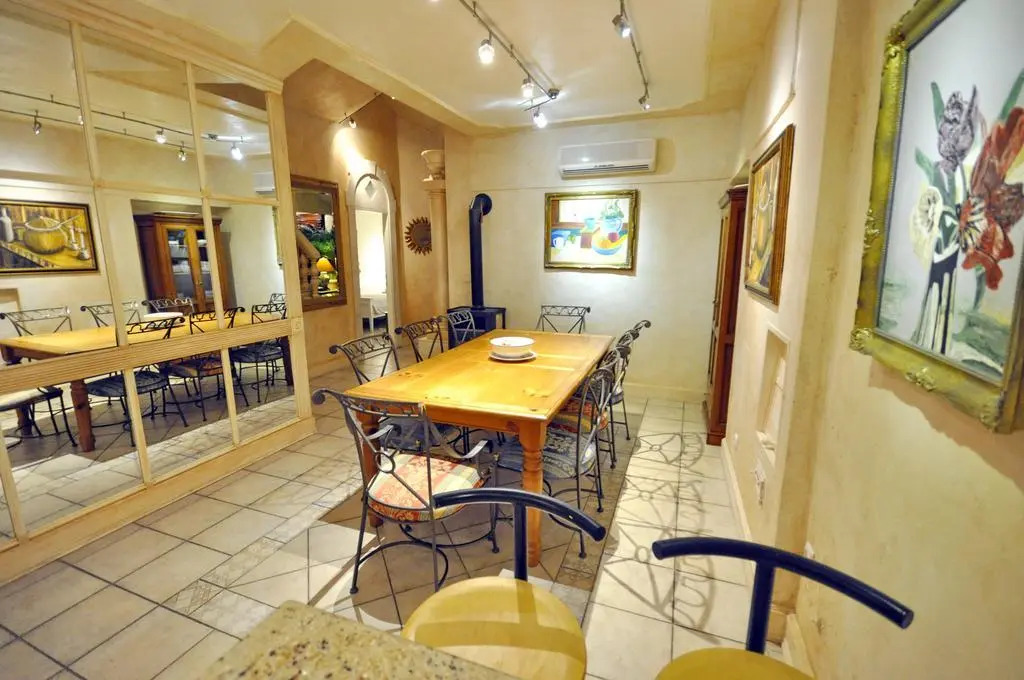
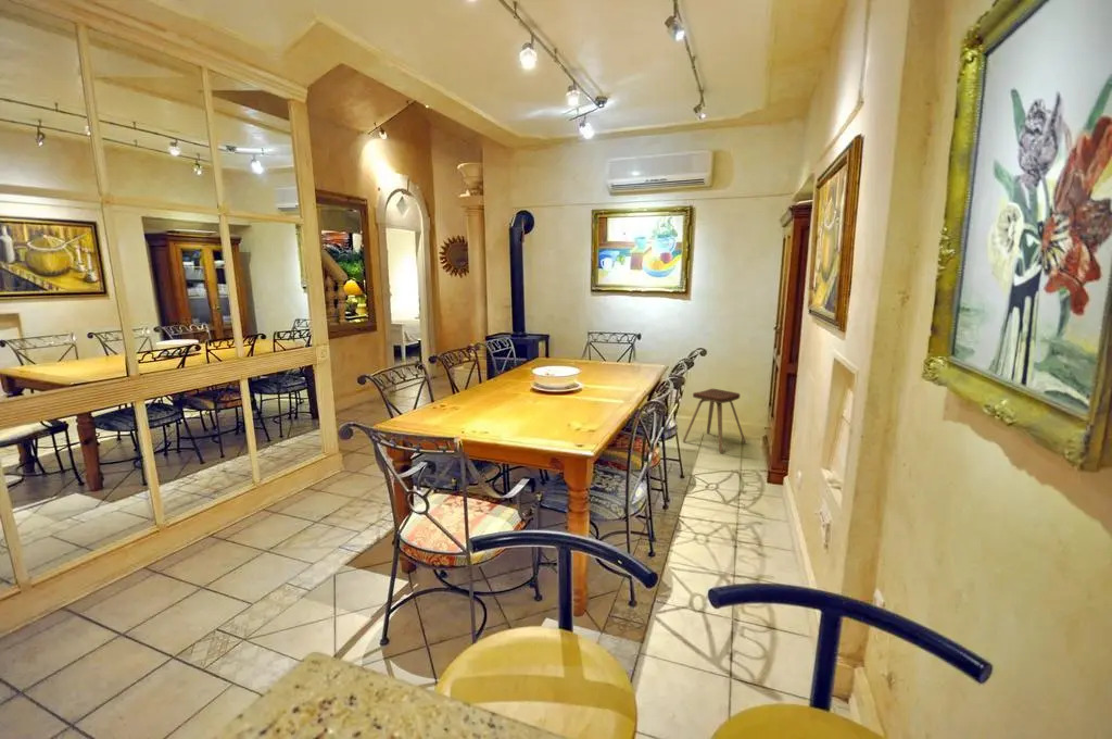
+ music stool [682,388,747,454]
